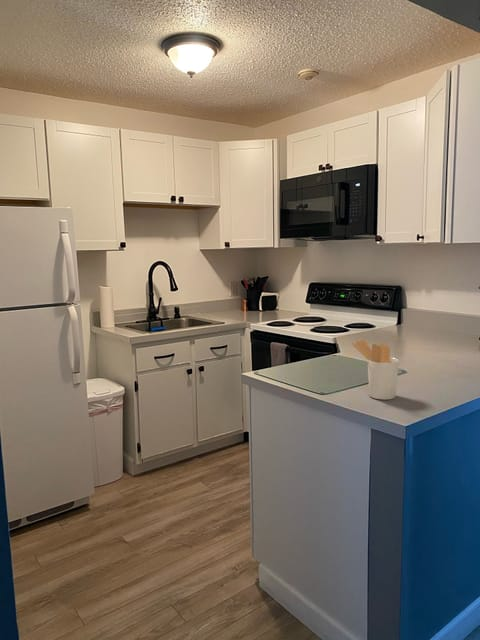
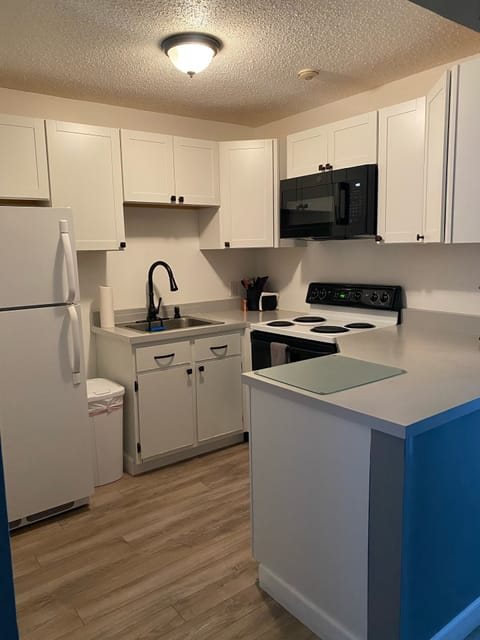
- utensil holder [351,339,400,401]
